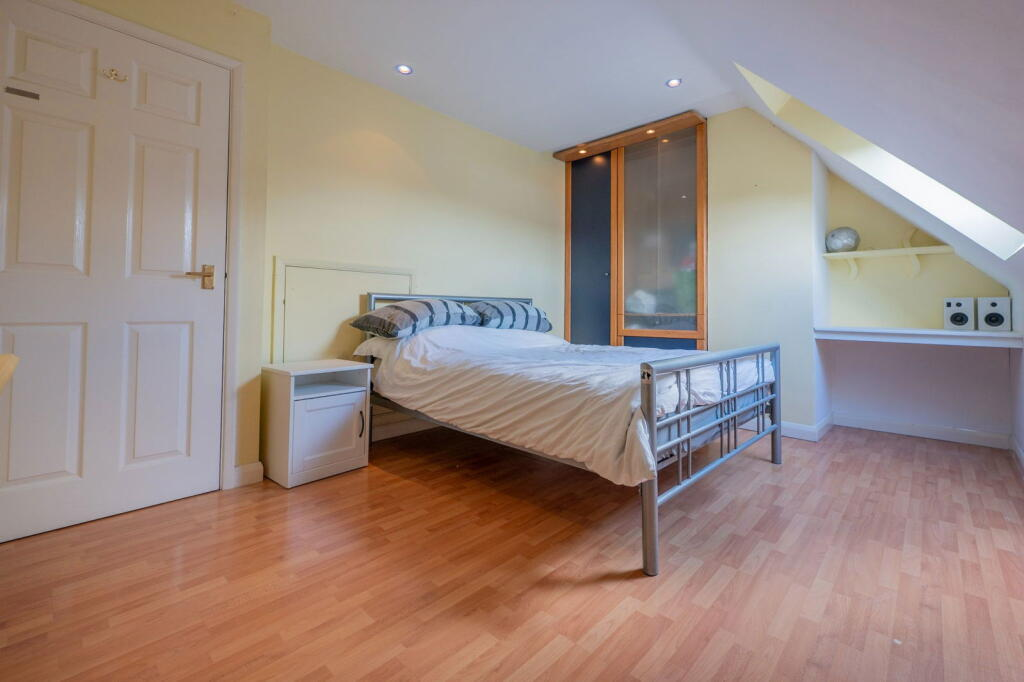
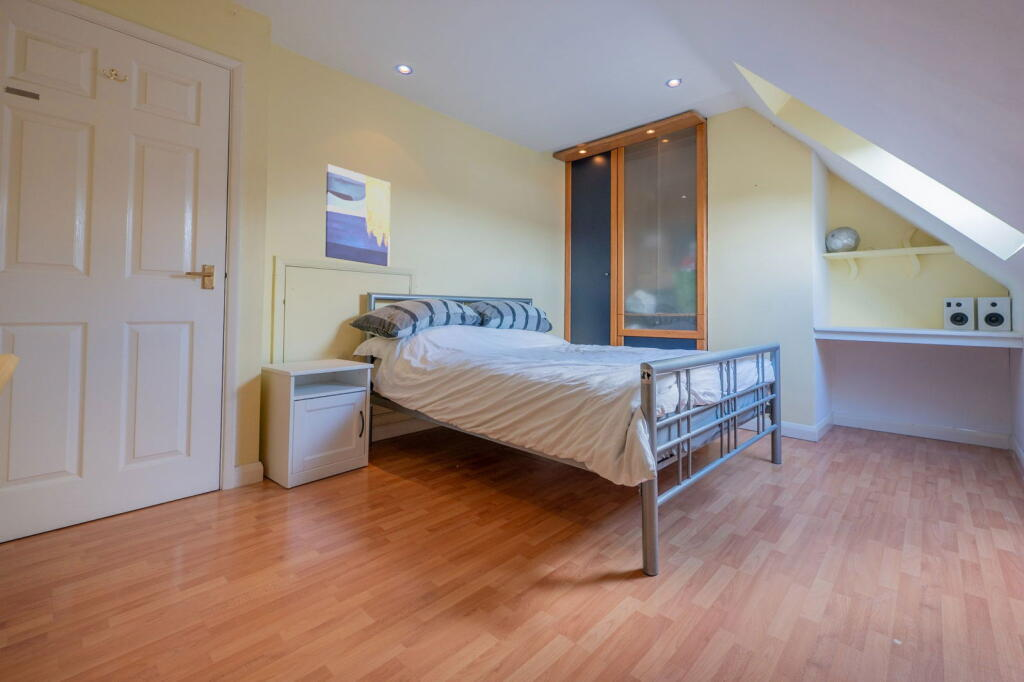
+ wall art [324,163,391,267]
